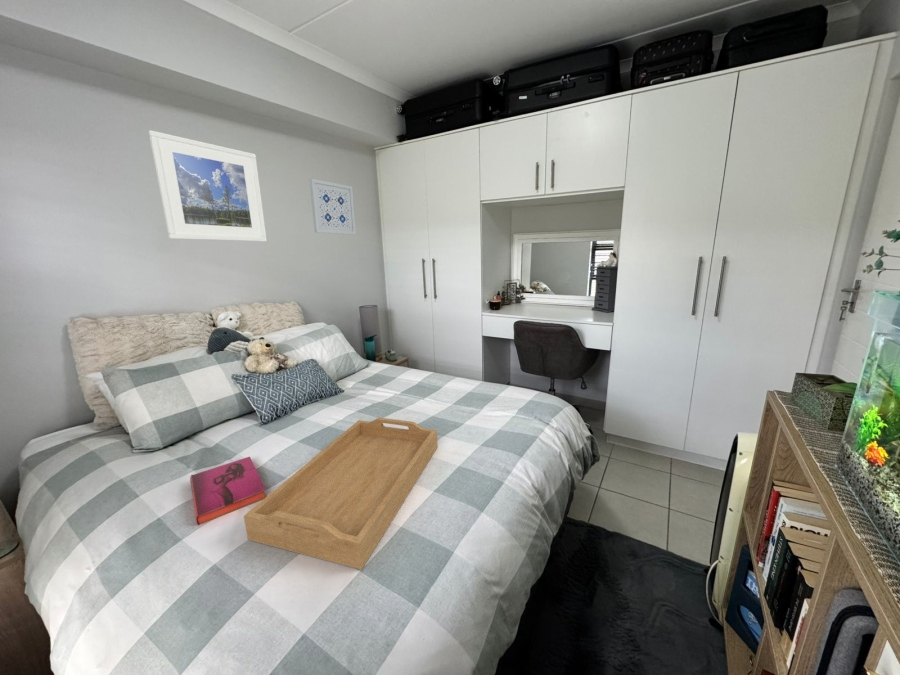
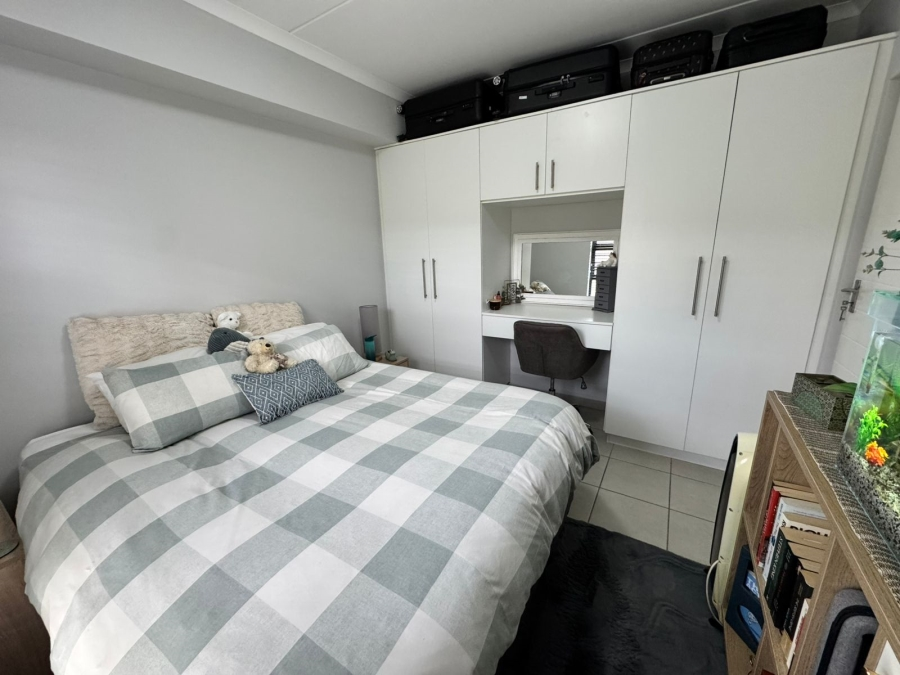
- hardback book [189,456,267,526]
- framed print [148,129,268,243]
- wall art [308,178,357,236]
- serving tray [243,417,439,571]
